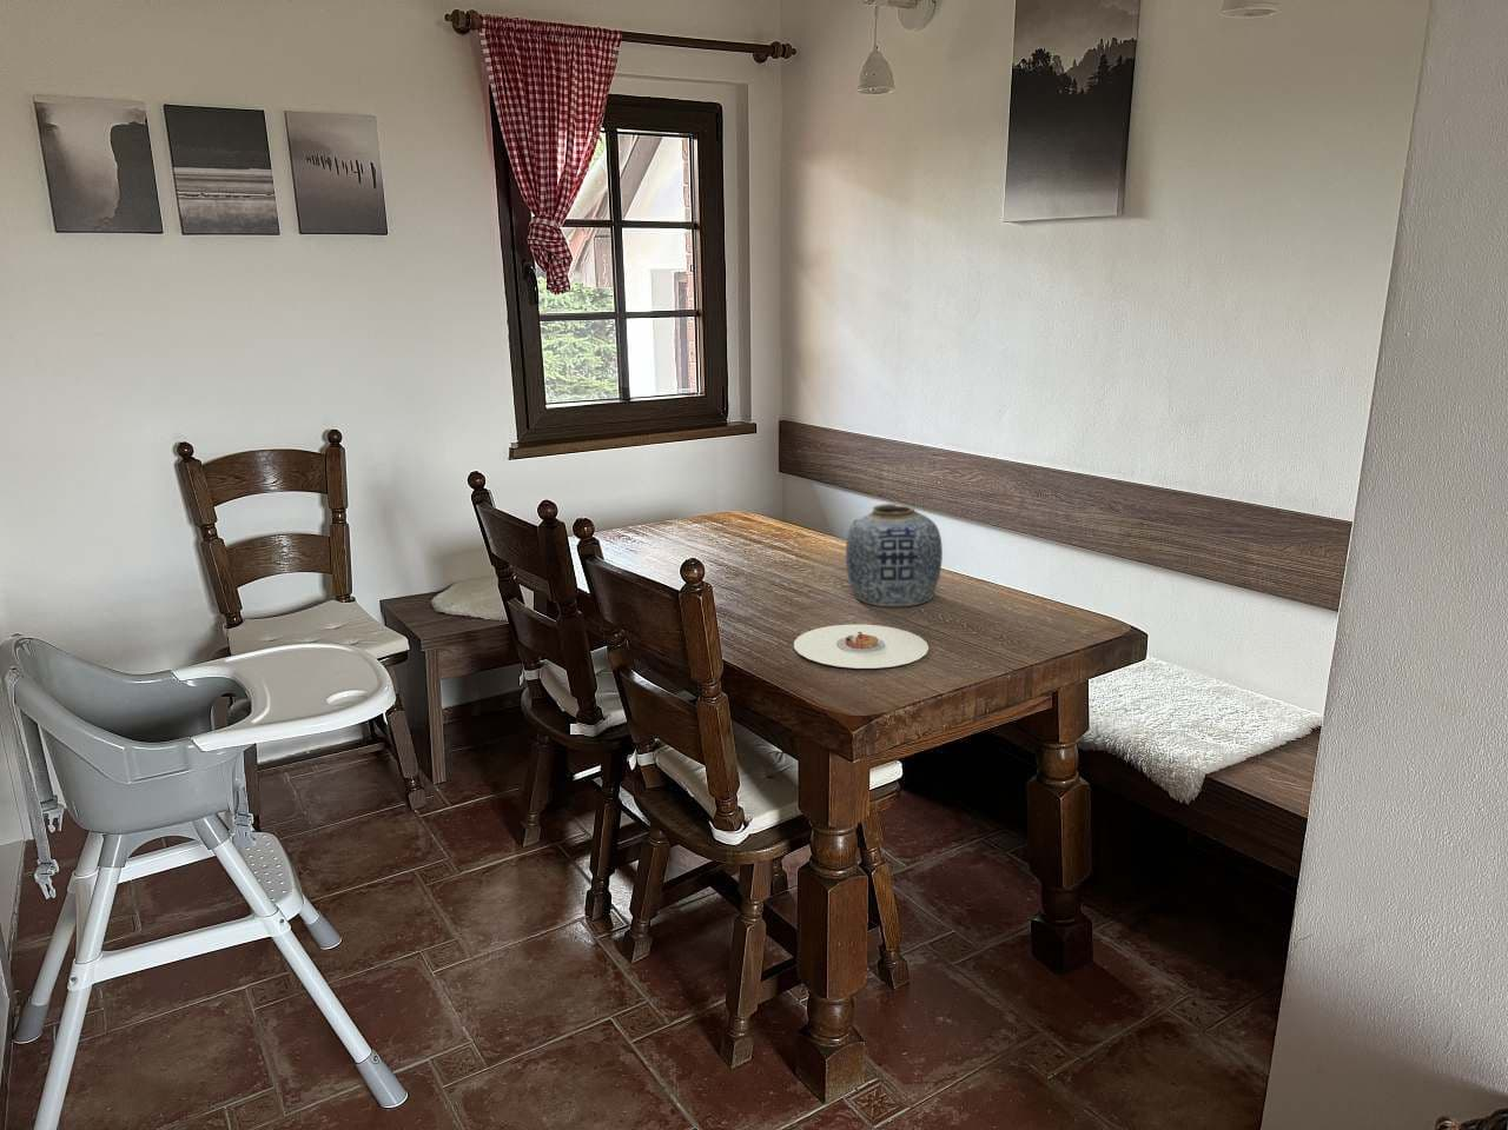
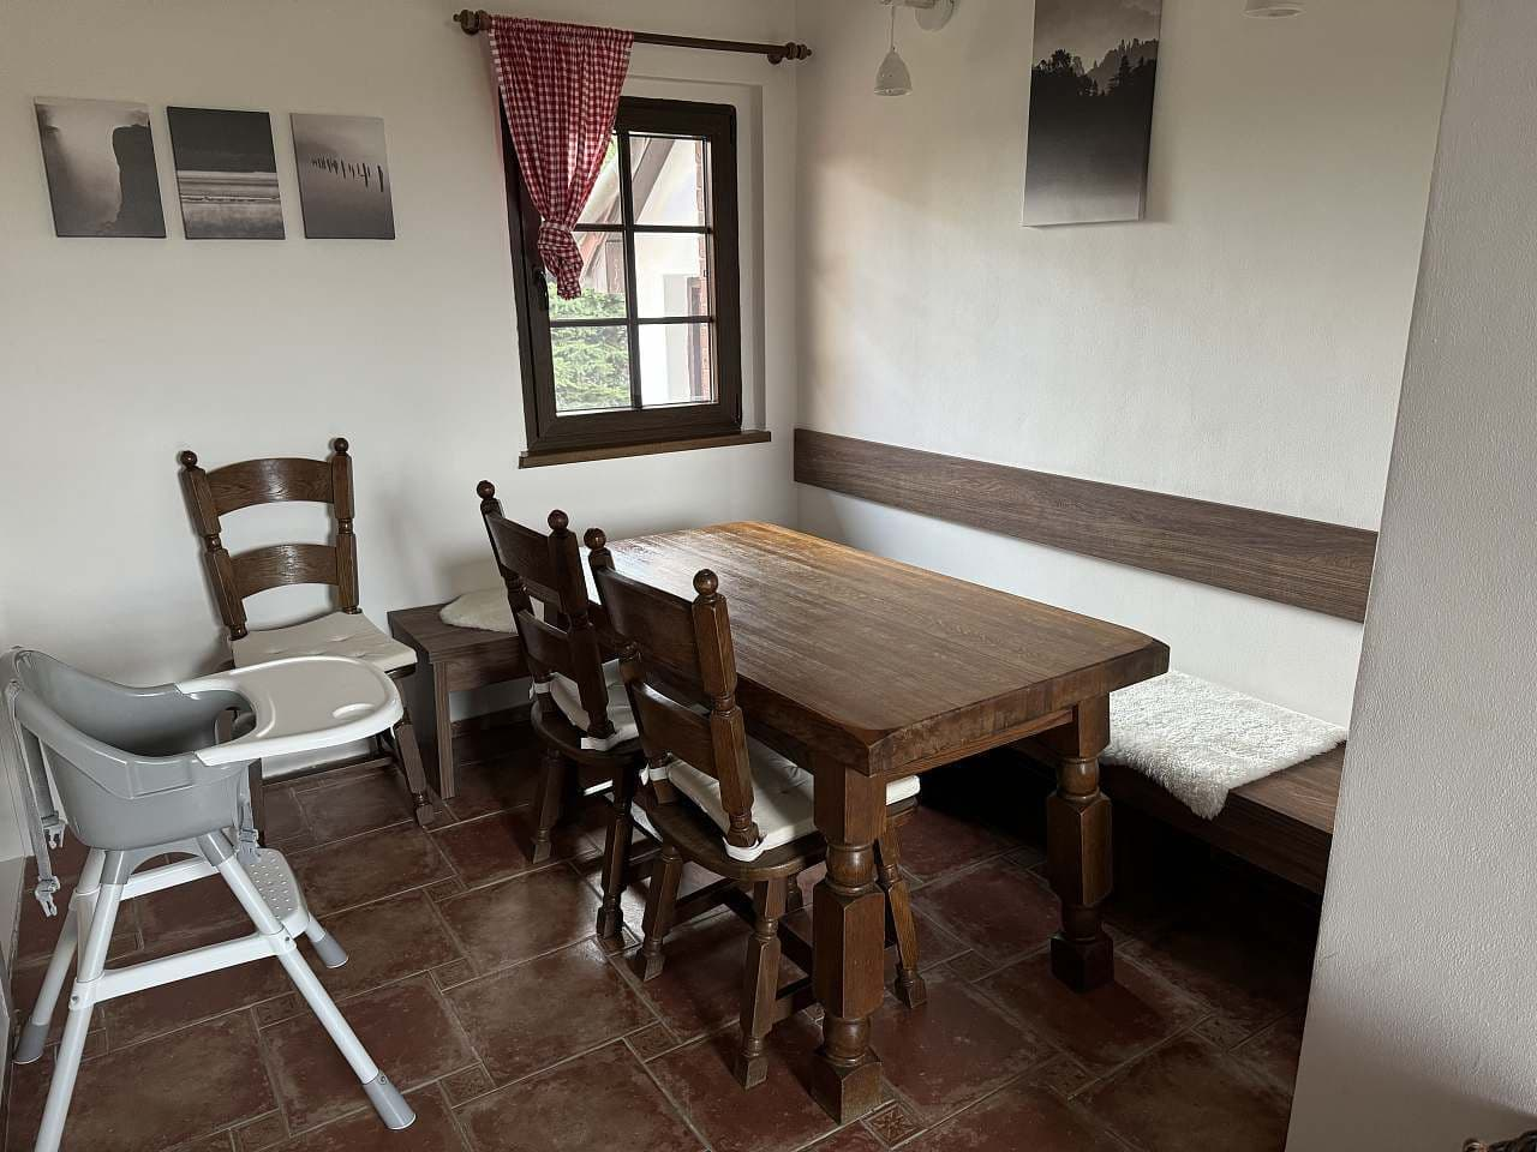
- plate [793,624,930,669]
- vase [844,502,944,608]
